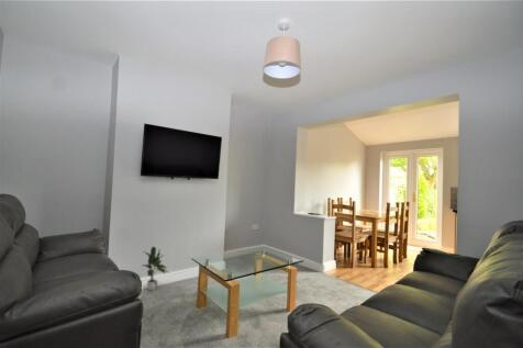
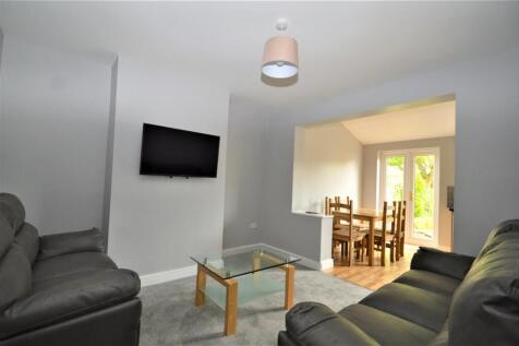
- potted plant [141,246,170,292]
